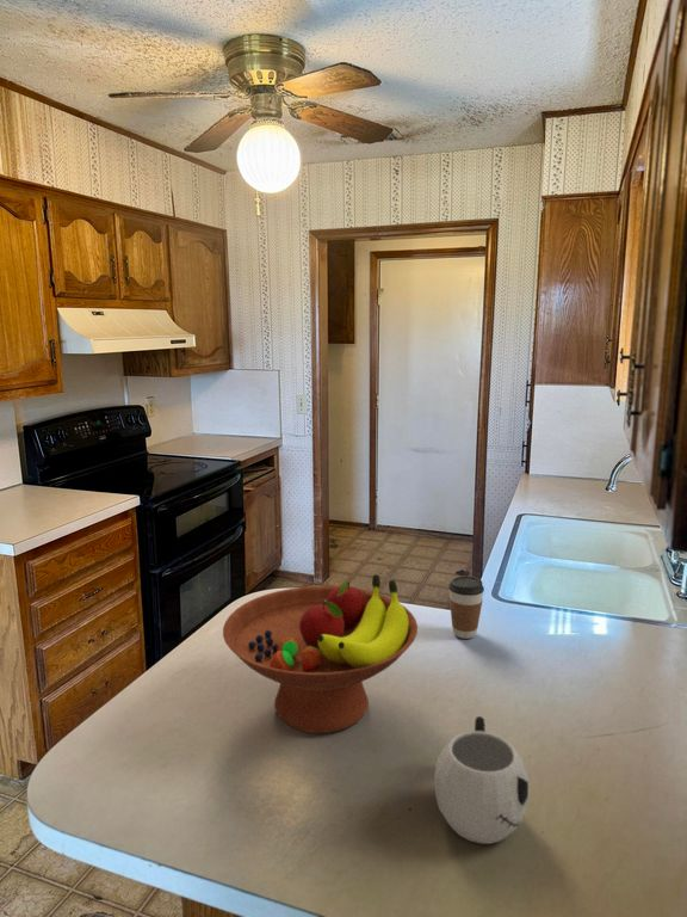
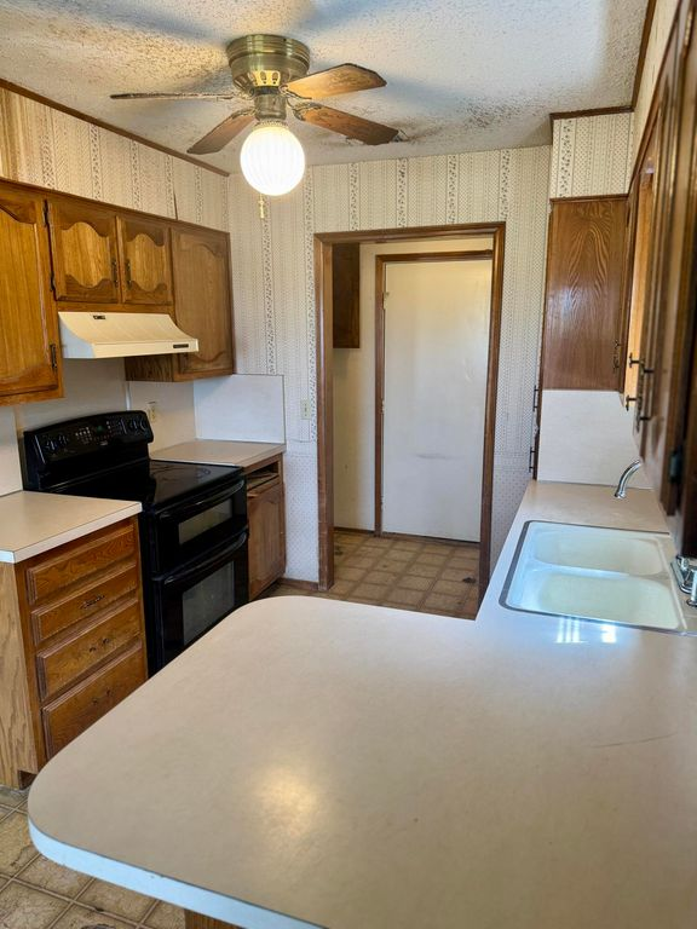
- coffee cup [447,576,485,640]
- fruit bowl [222,573,419,734]
- mug [433,715,531,845]
